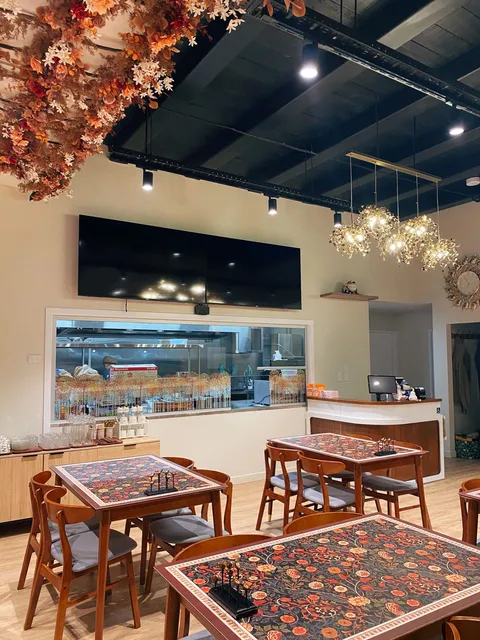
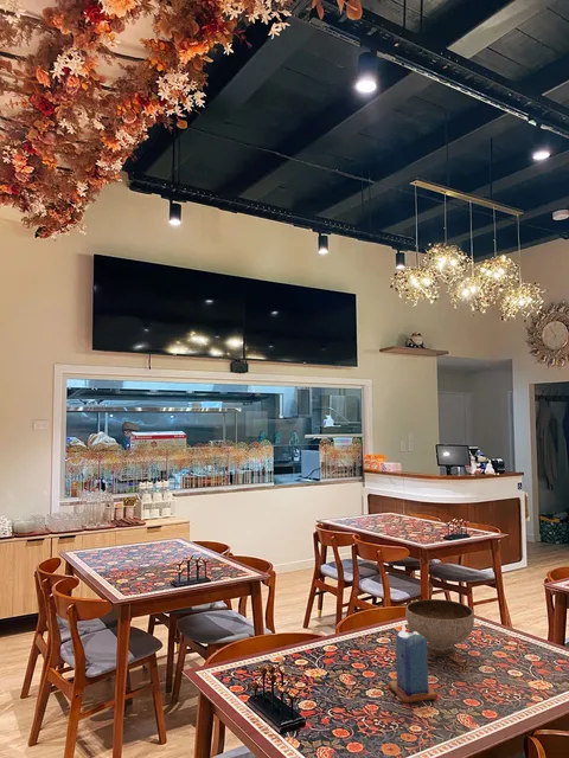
+ candle [386,623,439,705]
+ bowl [404,598,475,657]
